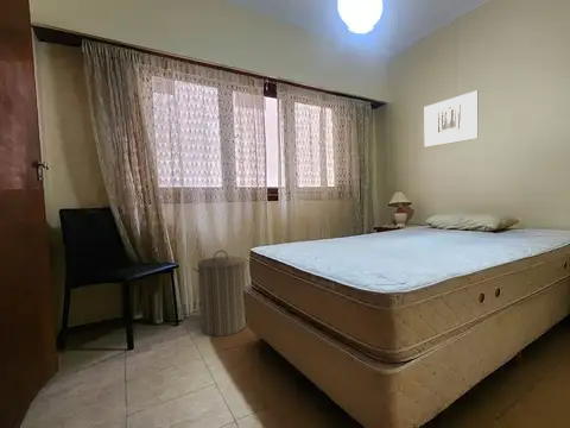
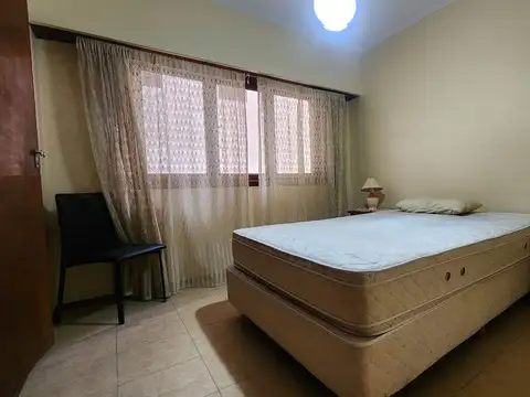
- wall art [423,89,479,149]
- laundry hamper [191,250,249,338]
